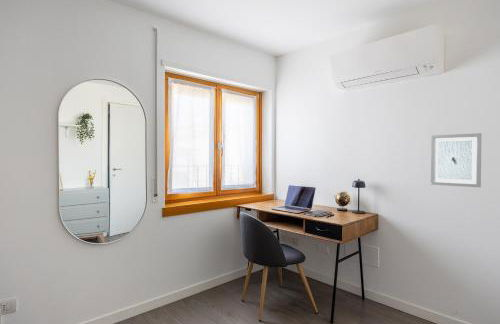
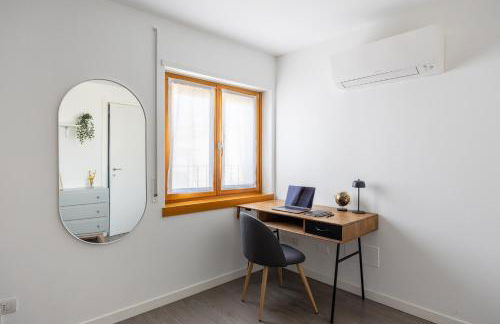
- wall art [430,132,482,188]
